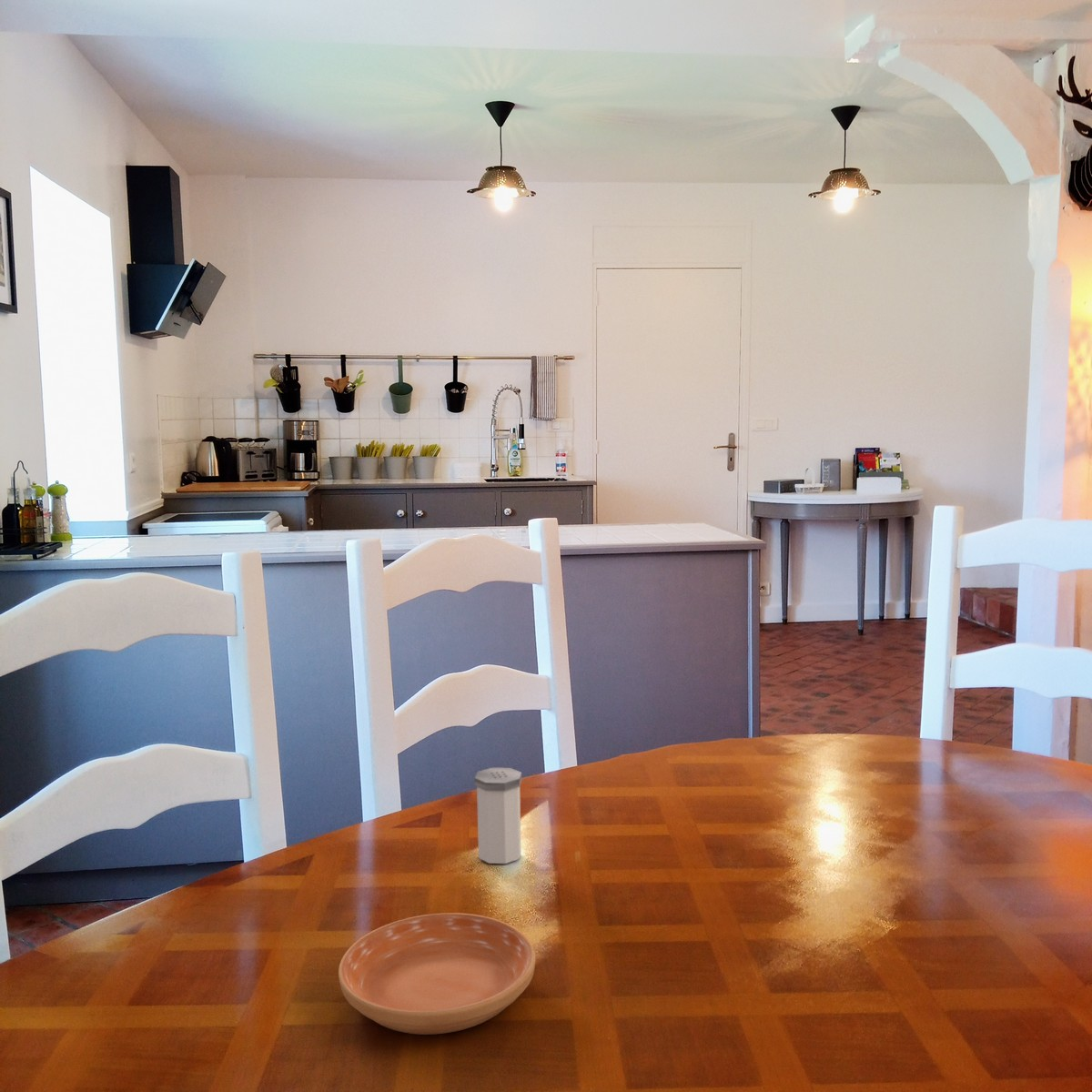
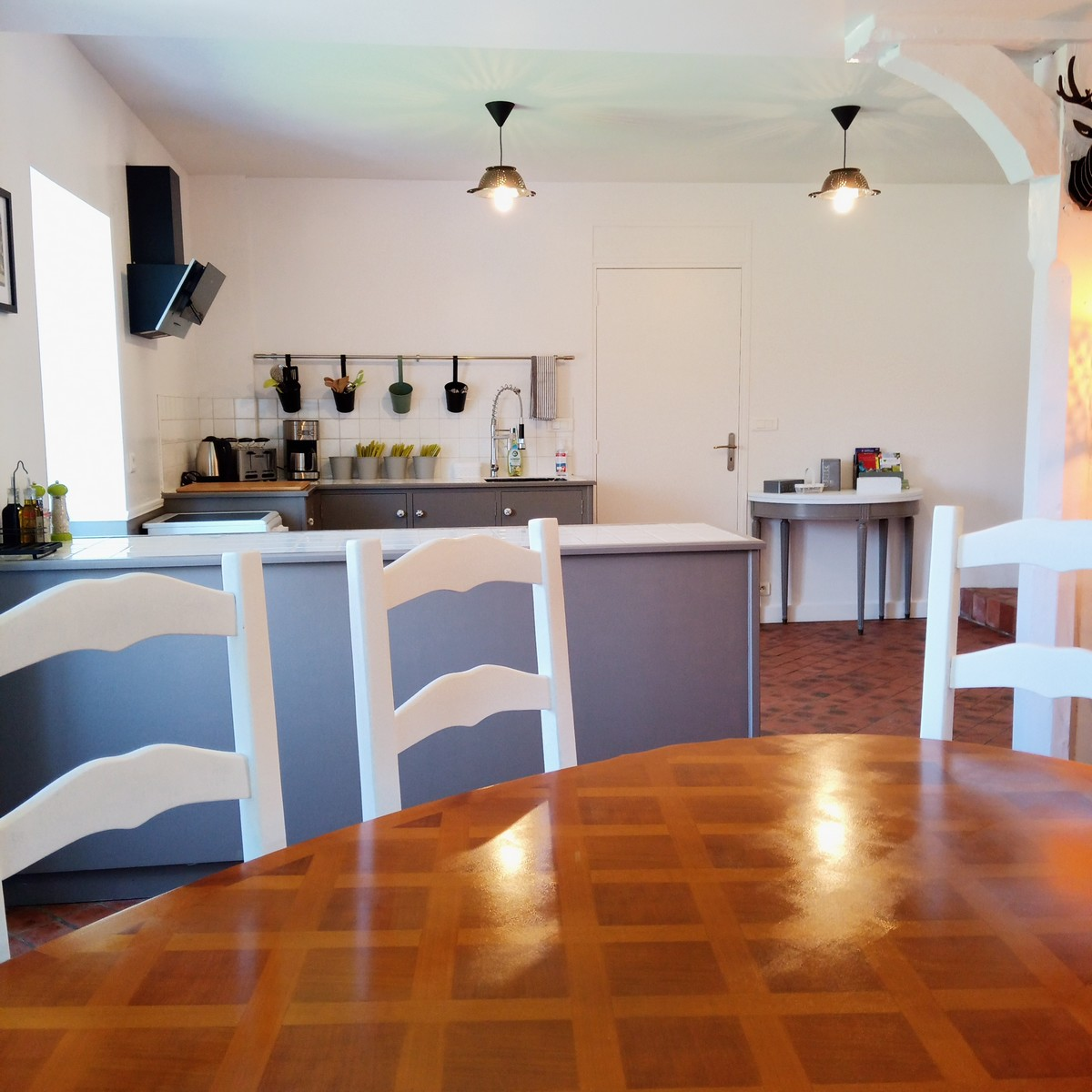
- salt shaker [474,767,522,864]
- saucer [338,912,537,1036]
